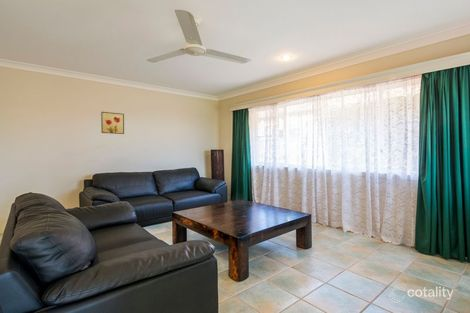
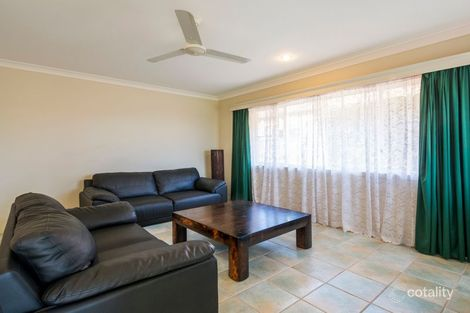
- wall art [100,111,125,135]
